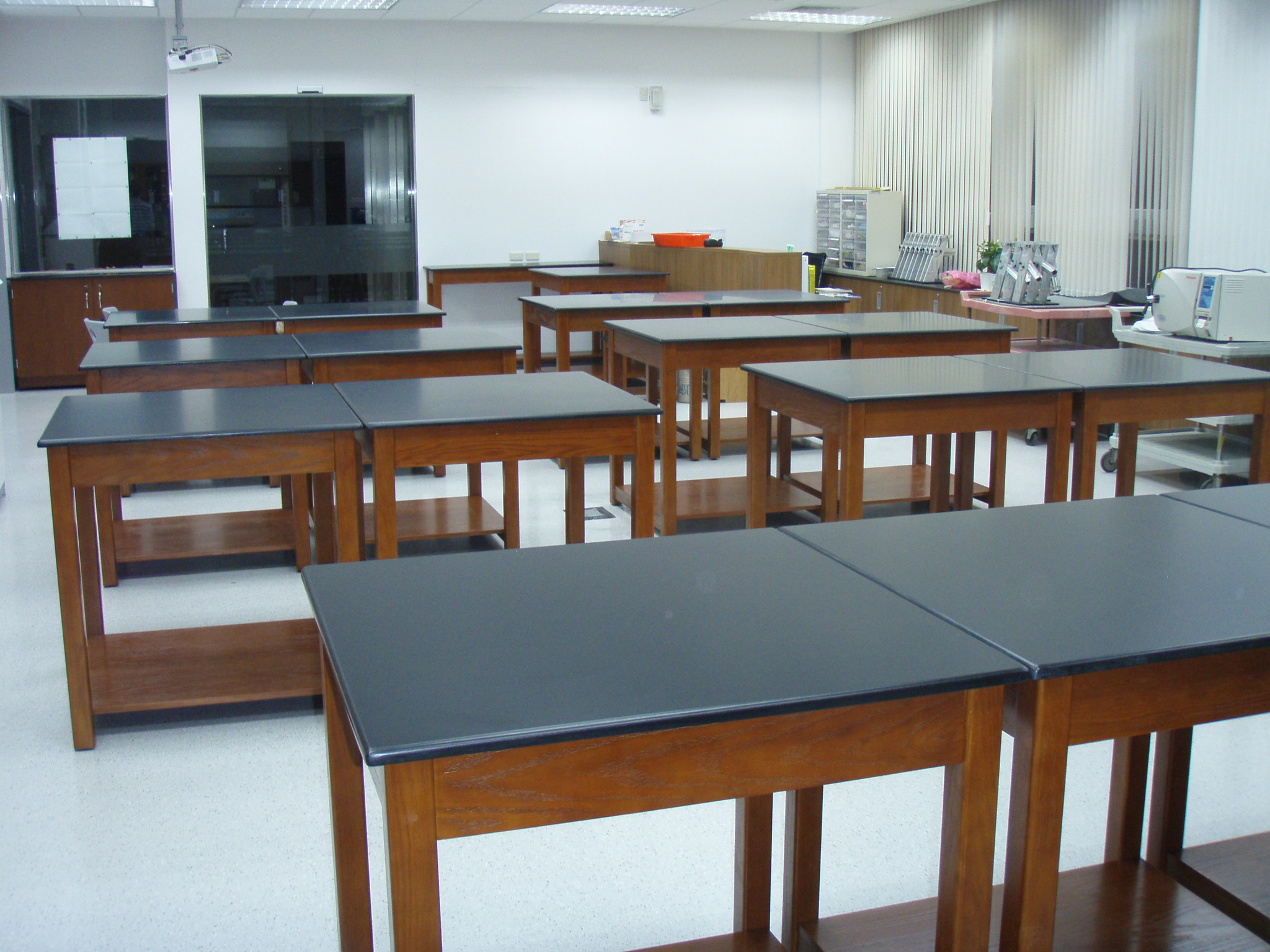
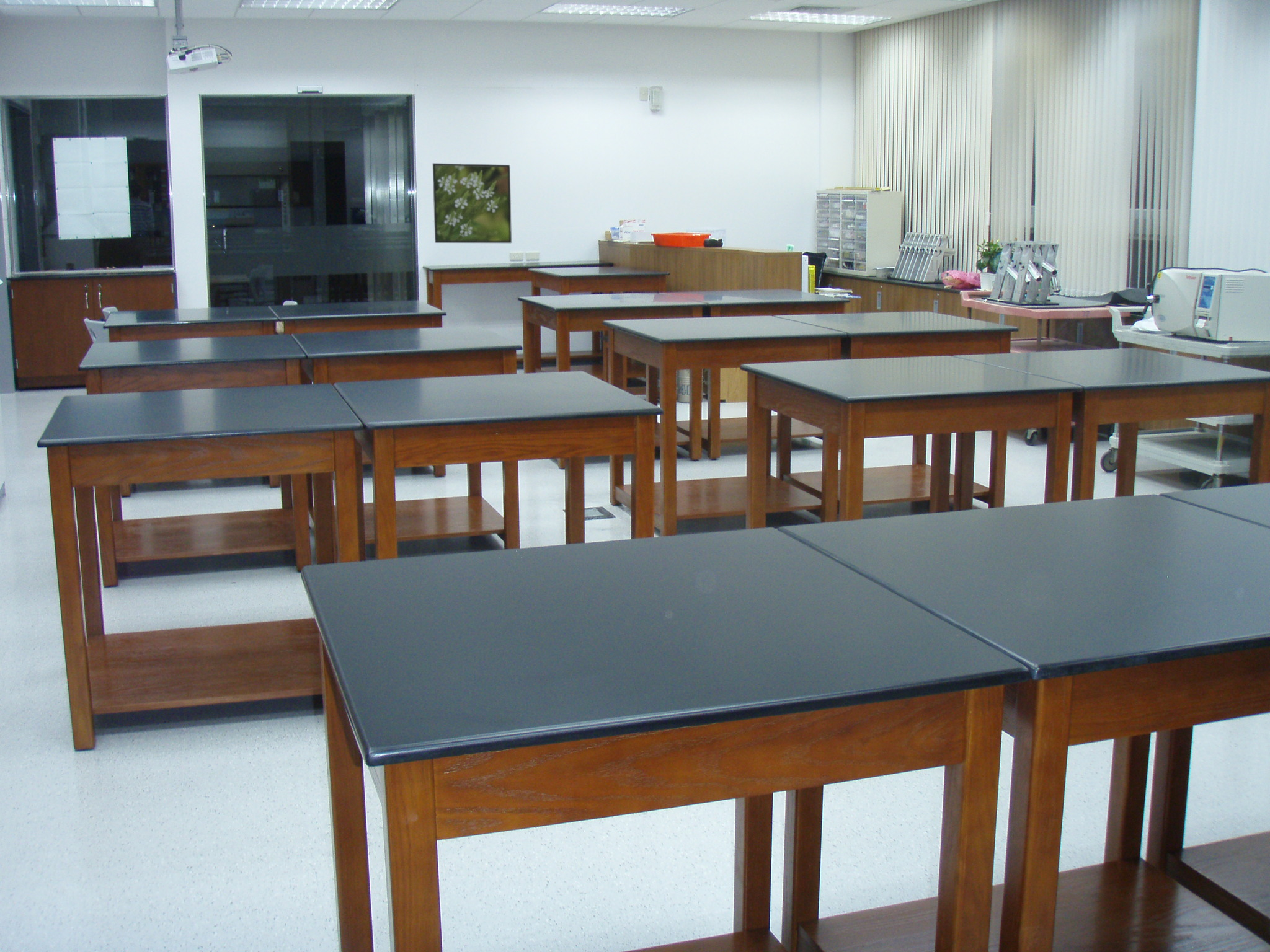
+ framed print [432,163,512,244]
